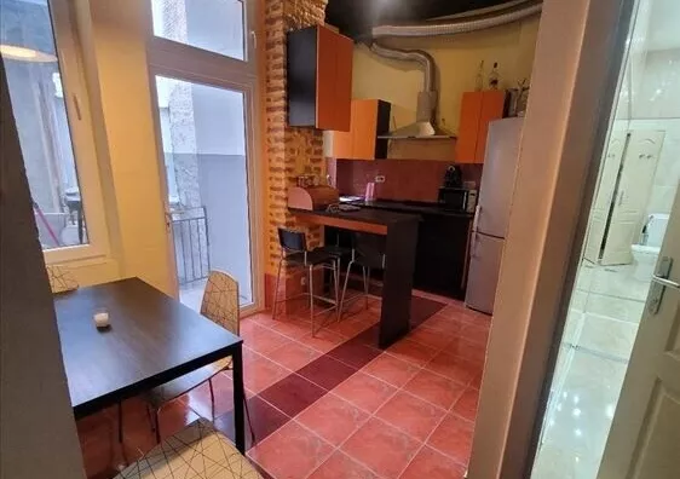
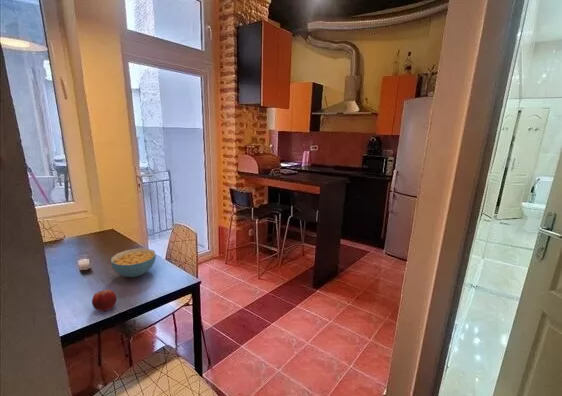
+ fruit [91,289,118,312]
+ cereal bowl [110,247,157,278]
